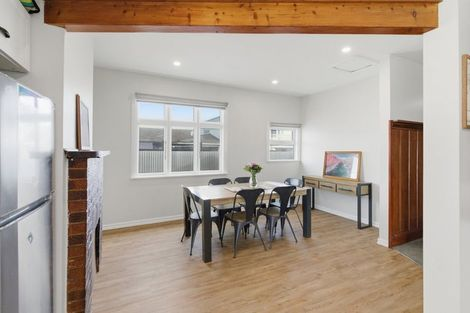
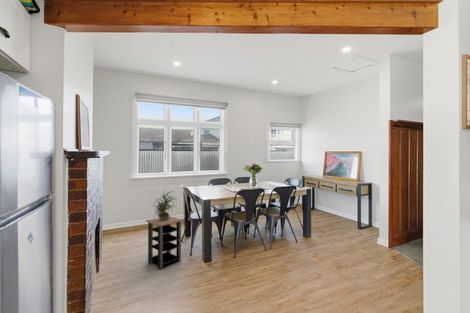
+ potted plant [150,190,178,220]
+ side table [145,215,183,270]
